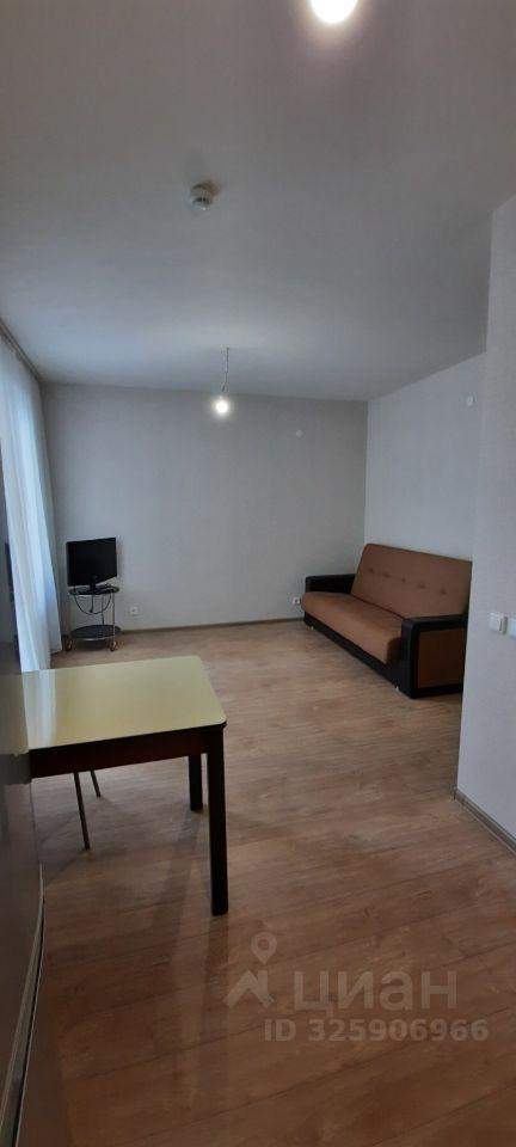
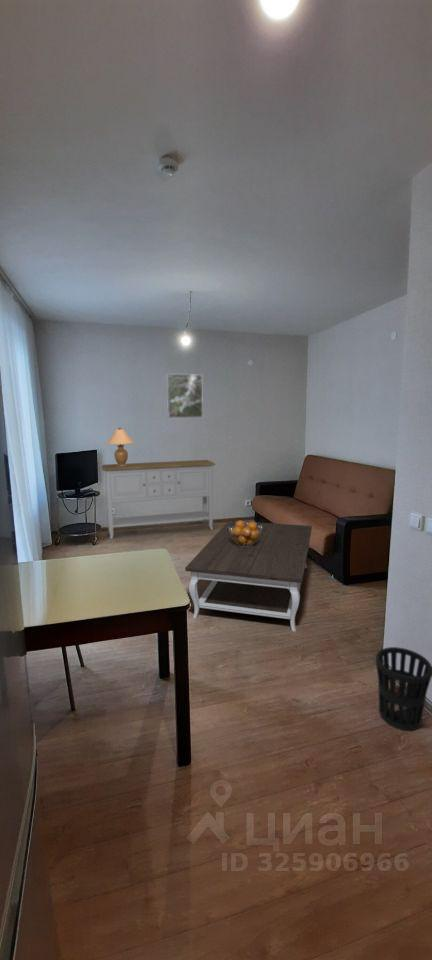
+ sideboard [101,459,217,540]
+ table lamp [106,427,135,467]
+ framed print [166,373,204,419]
+ fruit basket [229,519,262,547]
+ coffee table [184,520,313,632]
+ wastebasket [375,646,432,732]
